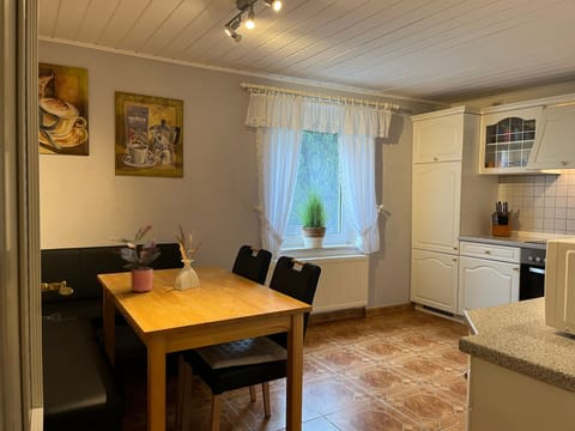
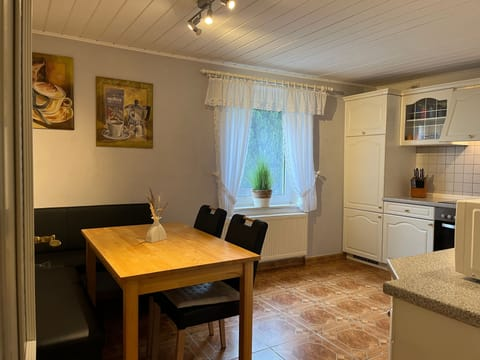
- potted plant [105,223,162,293]
